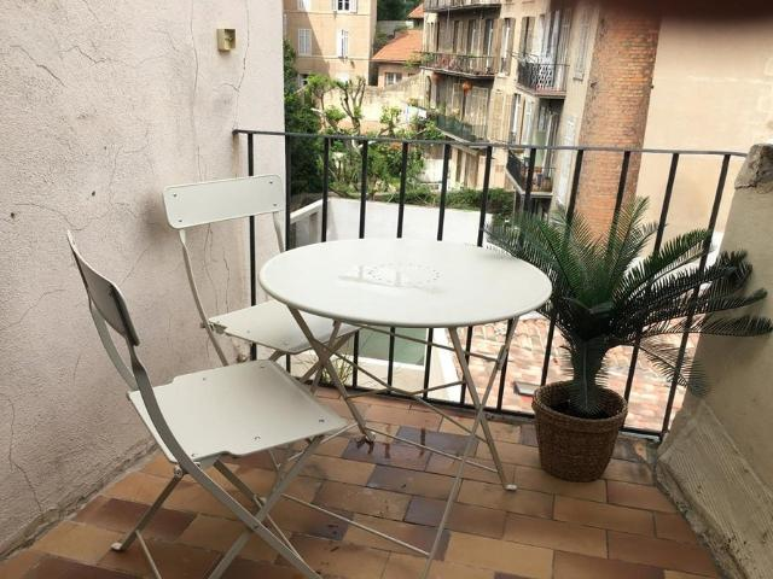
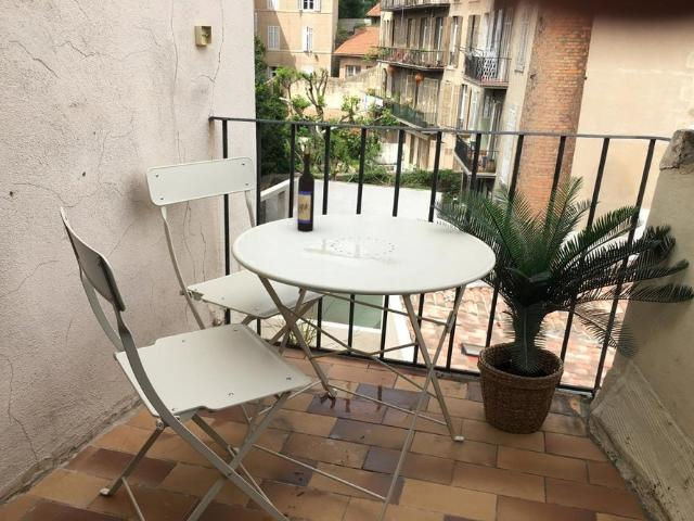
+ wine bottle [296,147,316,232]
